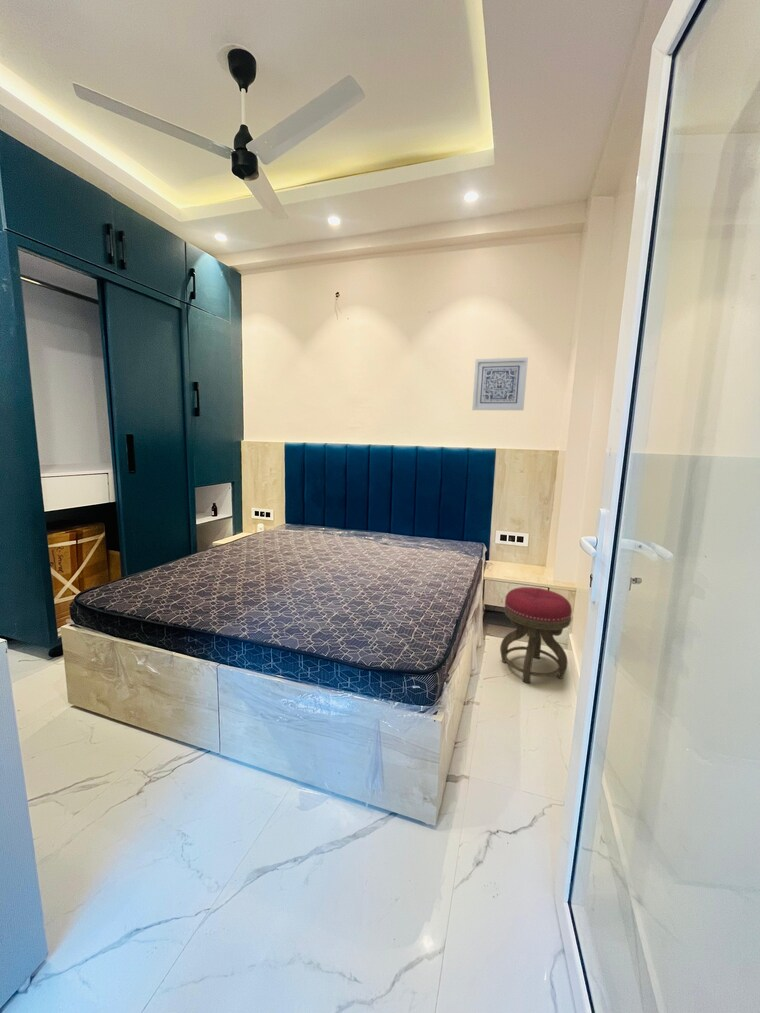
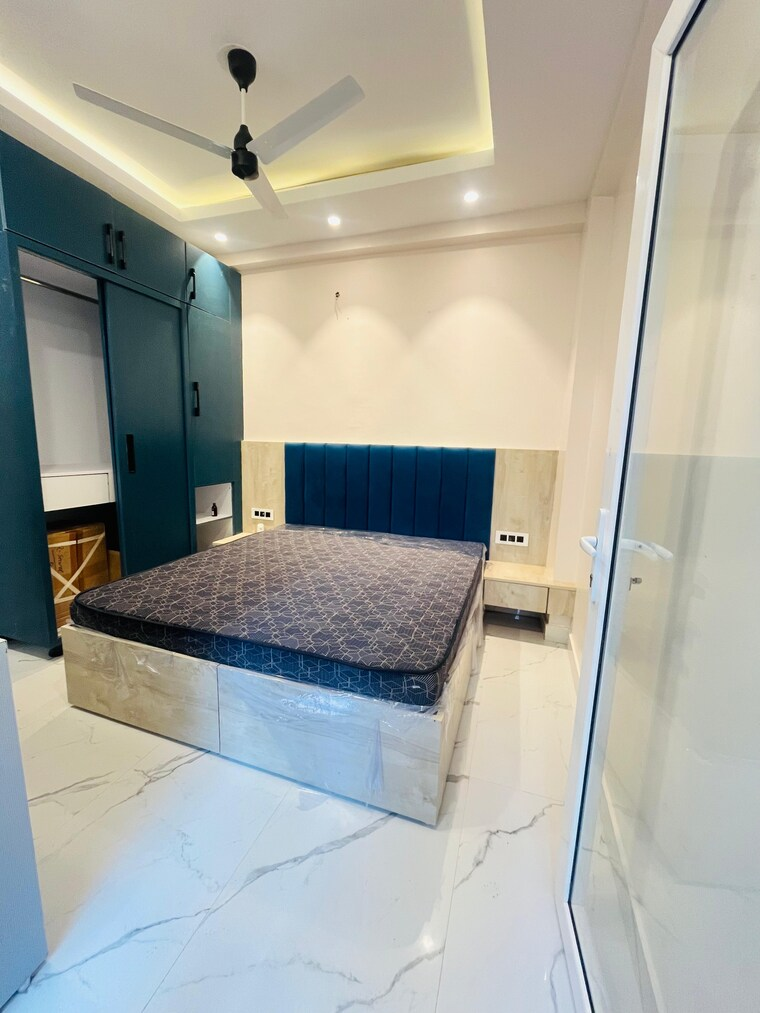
- stool [499,586,573,684]
- wall art [471,356,529,411]
